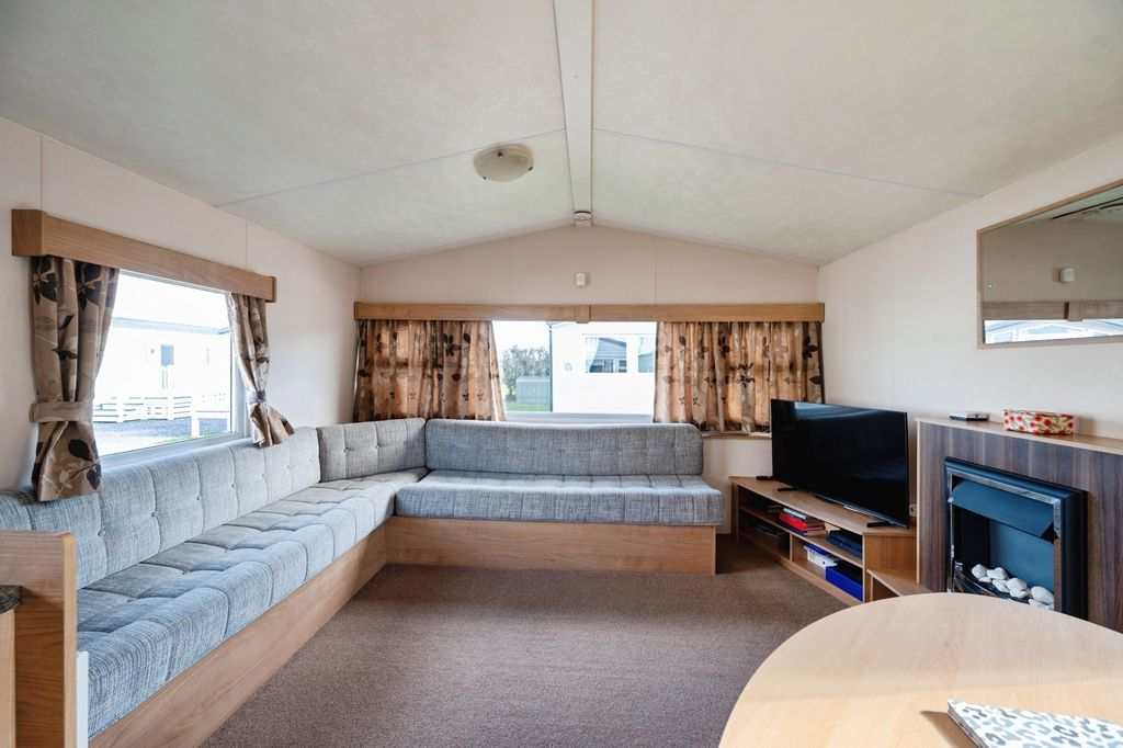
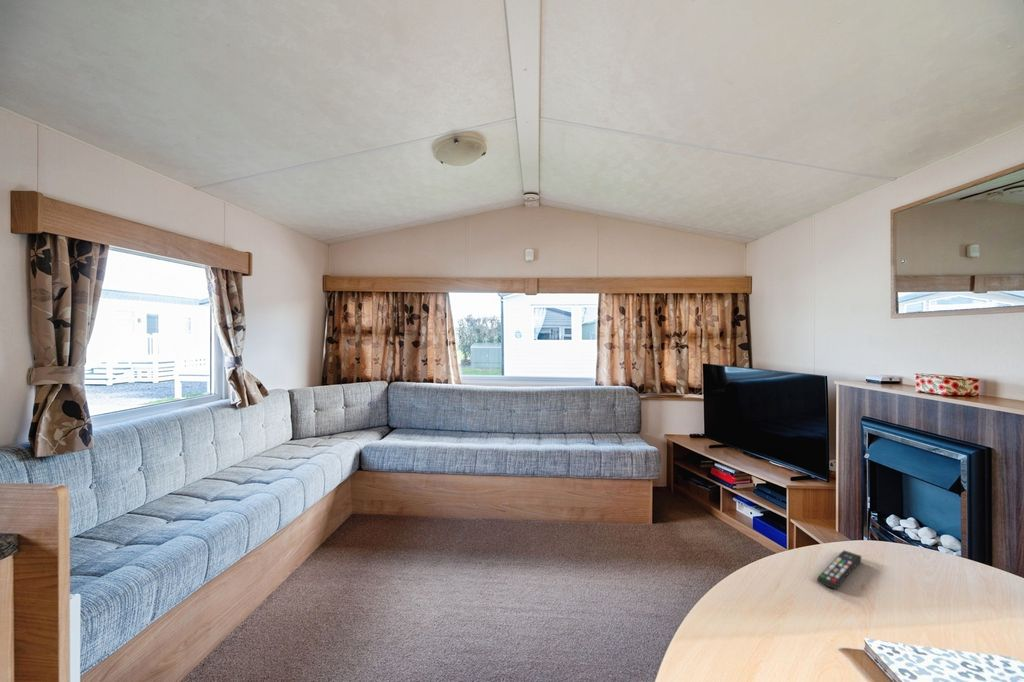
+ remote control [816,549,863,590]
